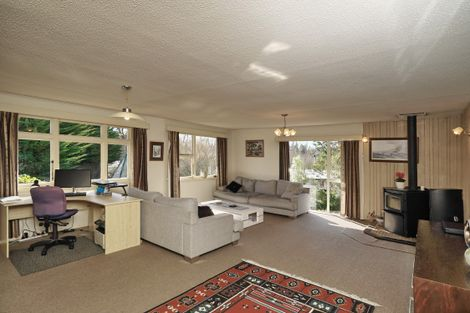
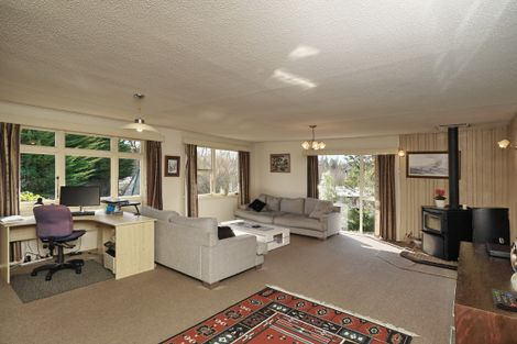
+ remote control [491,288,517,313]
